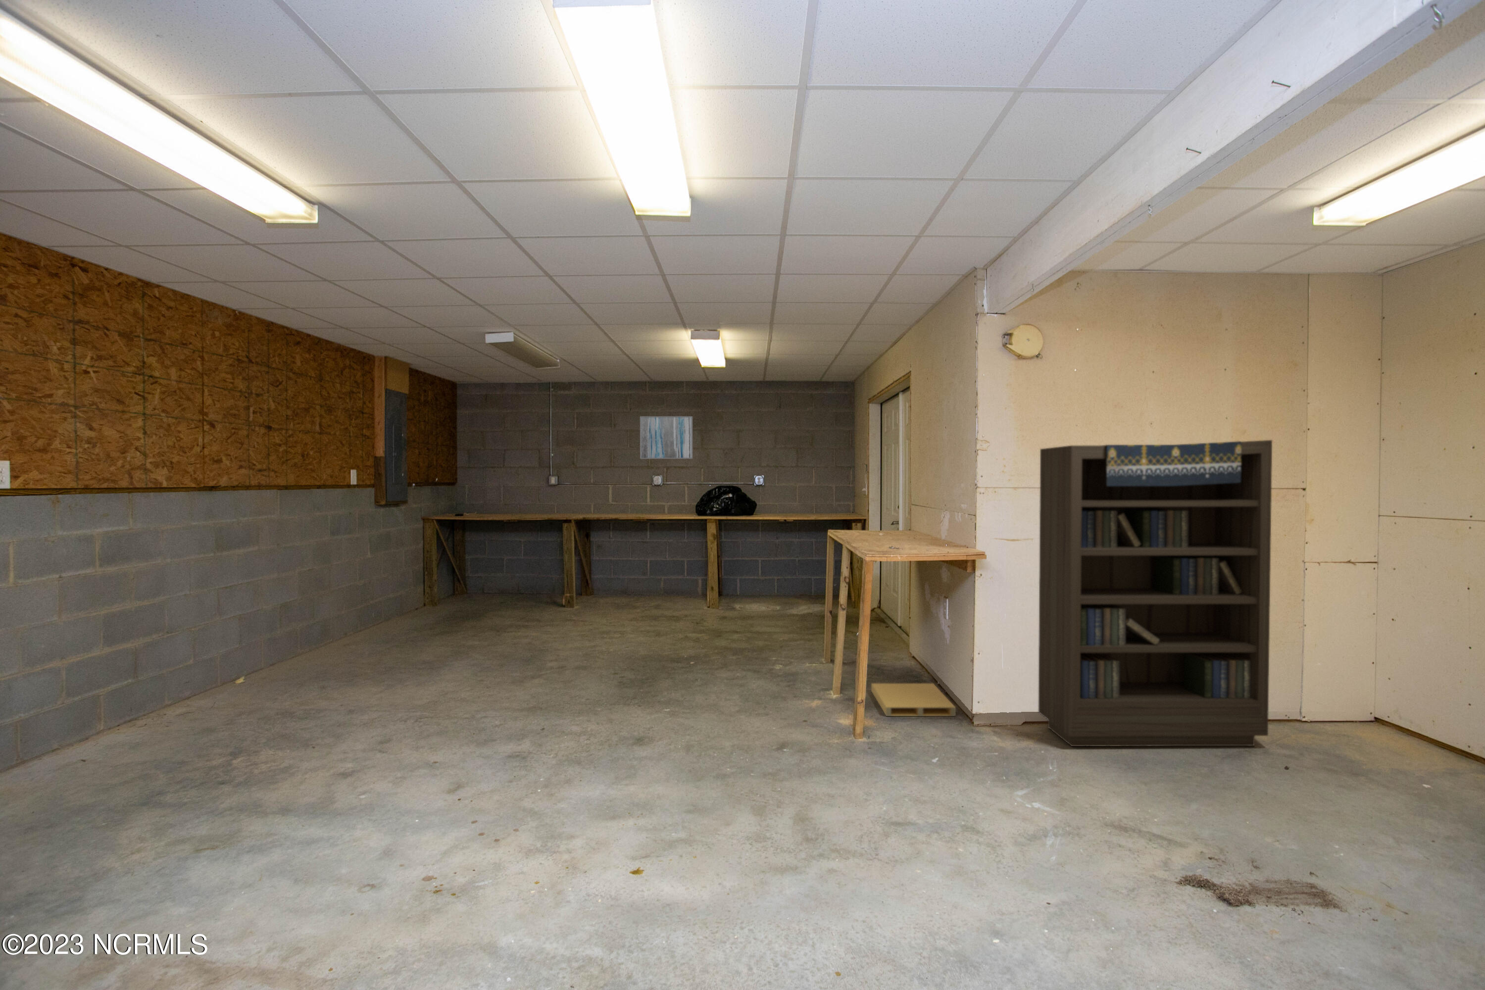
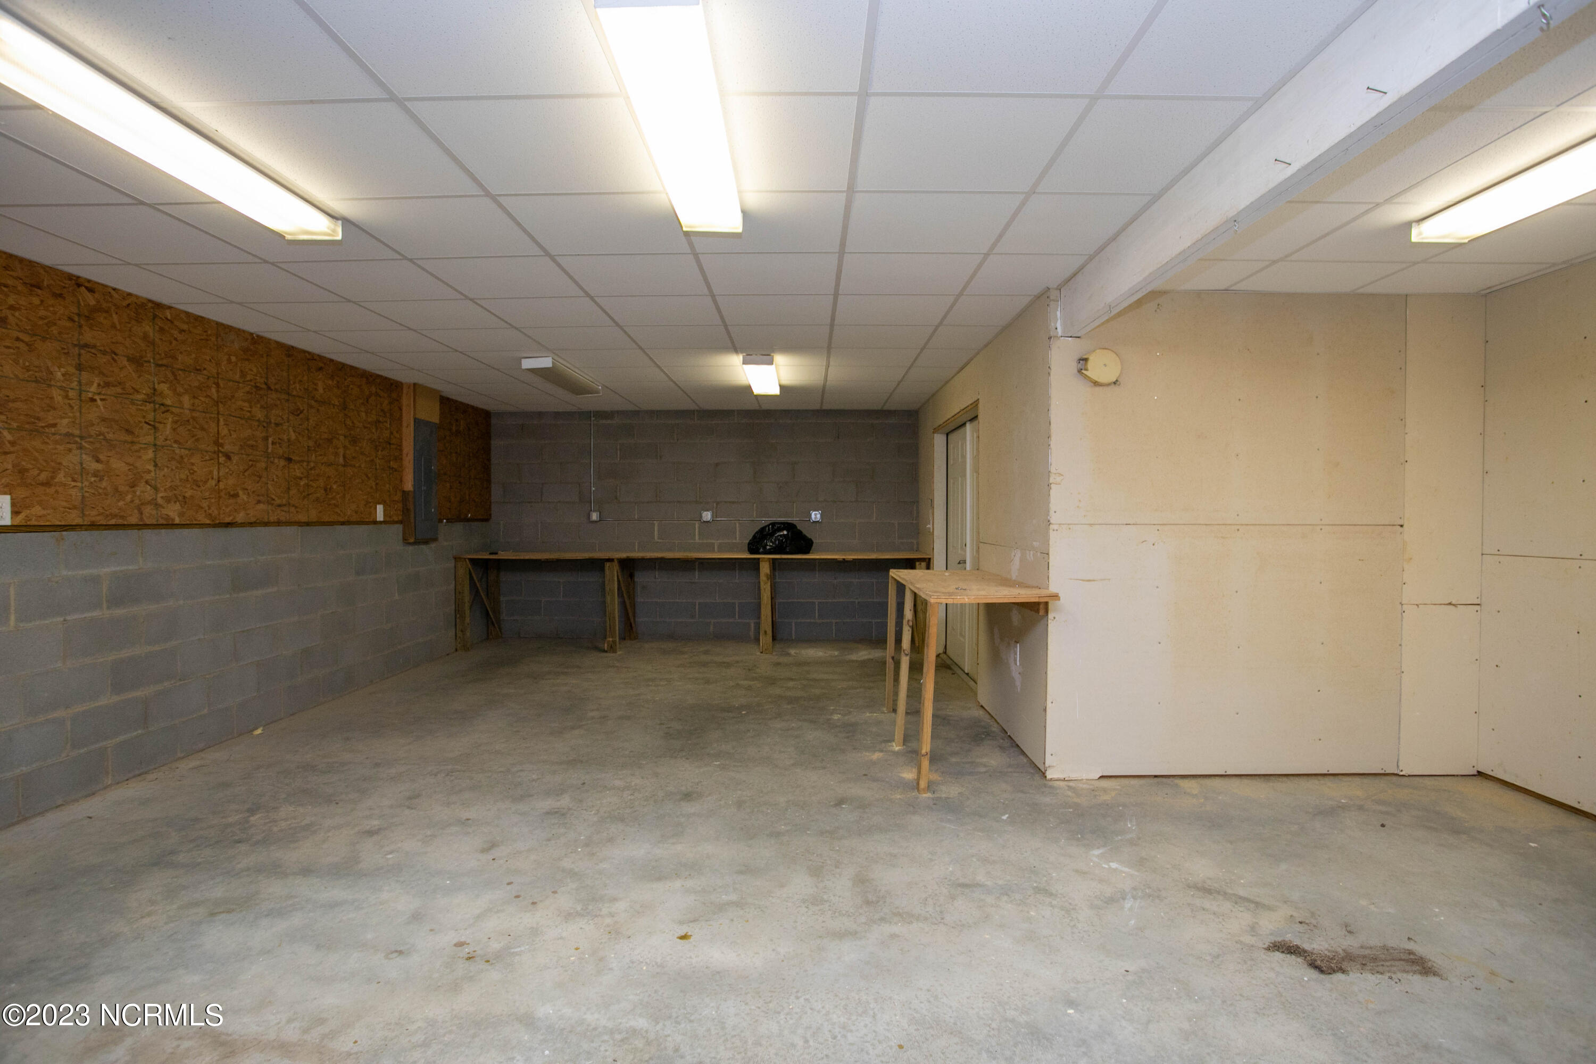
- wall art [640,415,693,460]
- bookcase [1038,440,1273,747]
- cardboard box [871,683,957,717]
